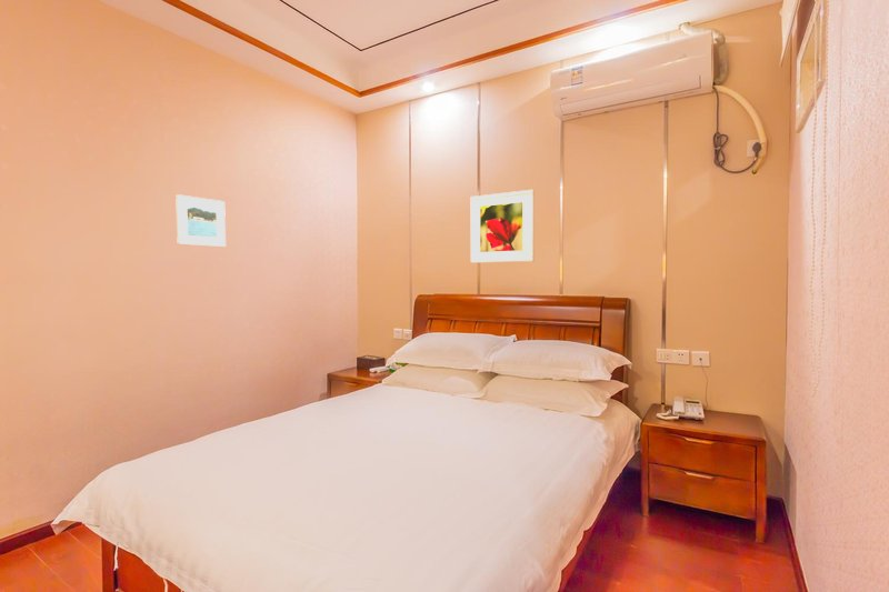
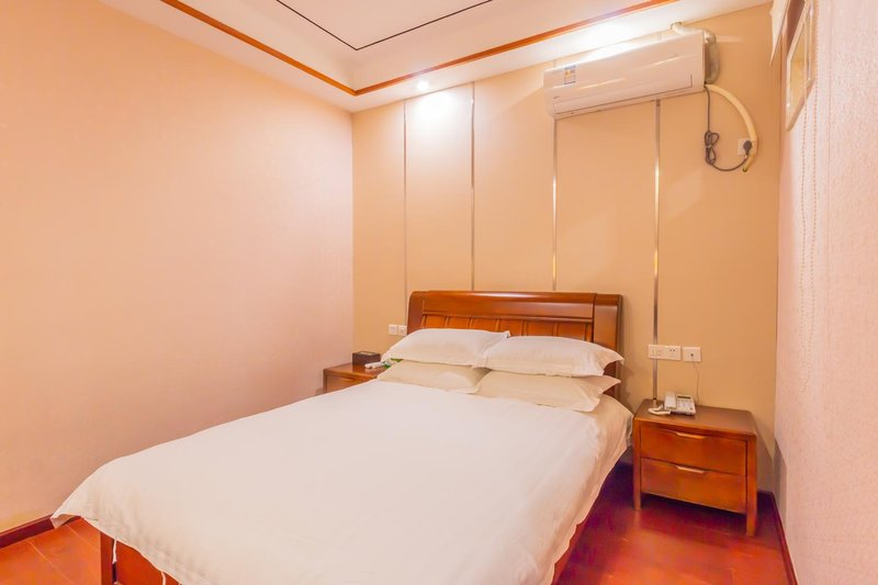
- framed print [470,189,536,264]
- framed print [174,193,227,248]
